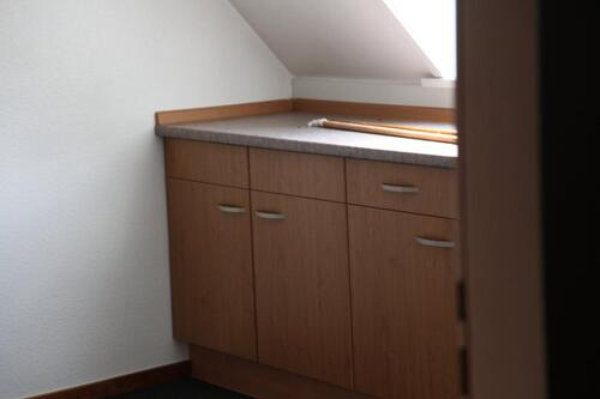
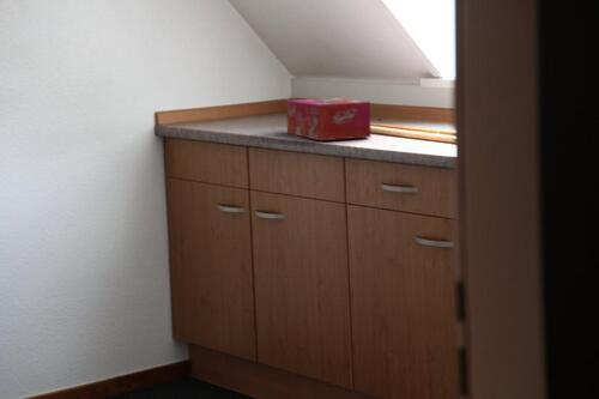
+ tissue box [285,97,373,141]
